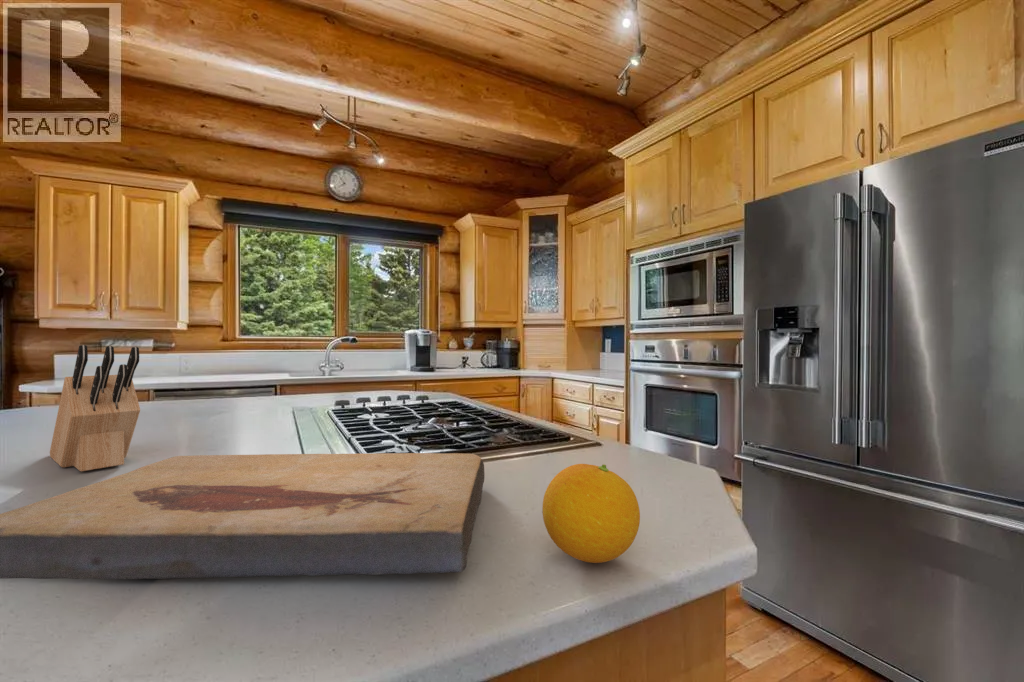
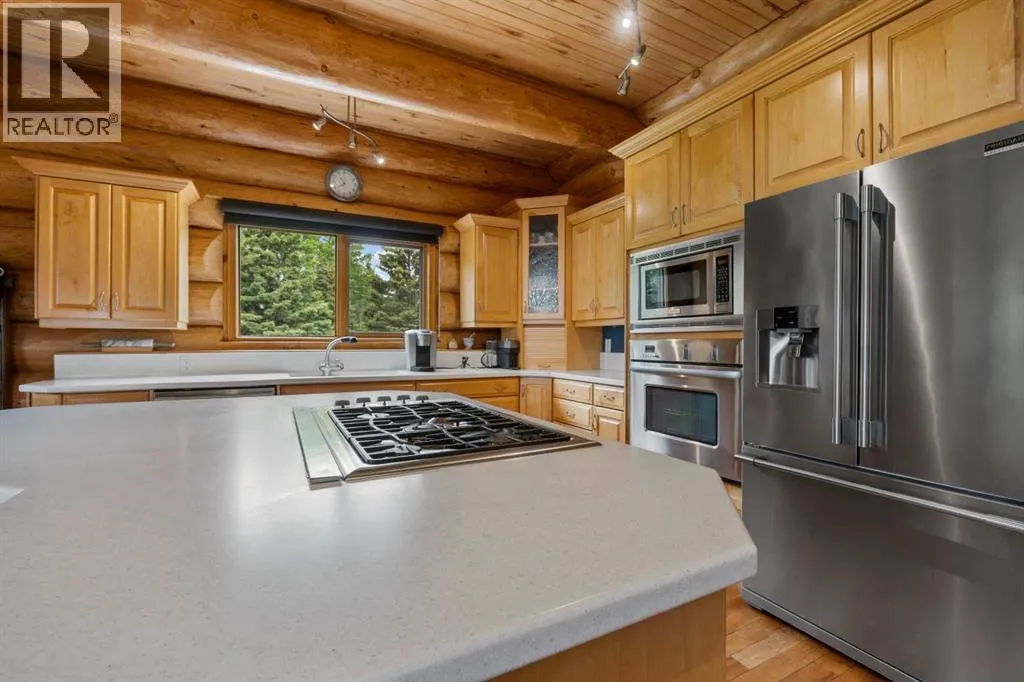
- fruit [541,463,641,564]
- knife block [49,344,141,472]
- fish fossil [0,452,485,580]
